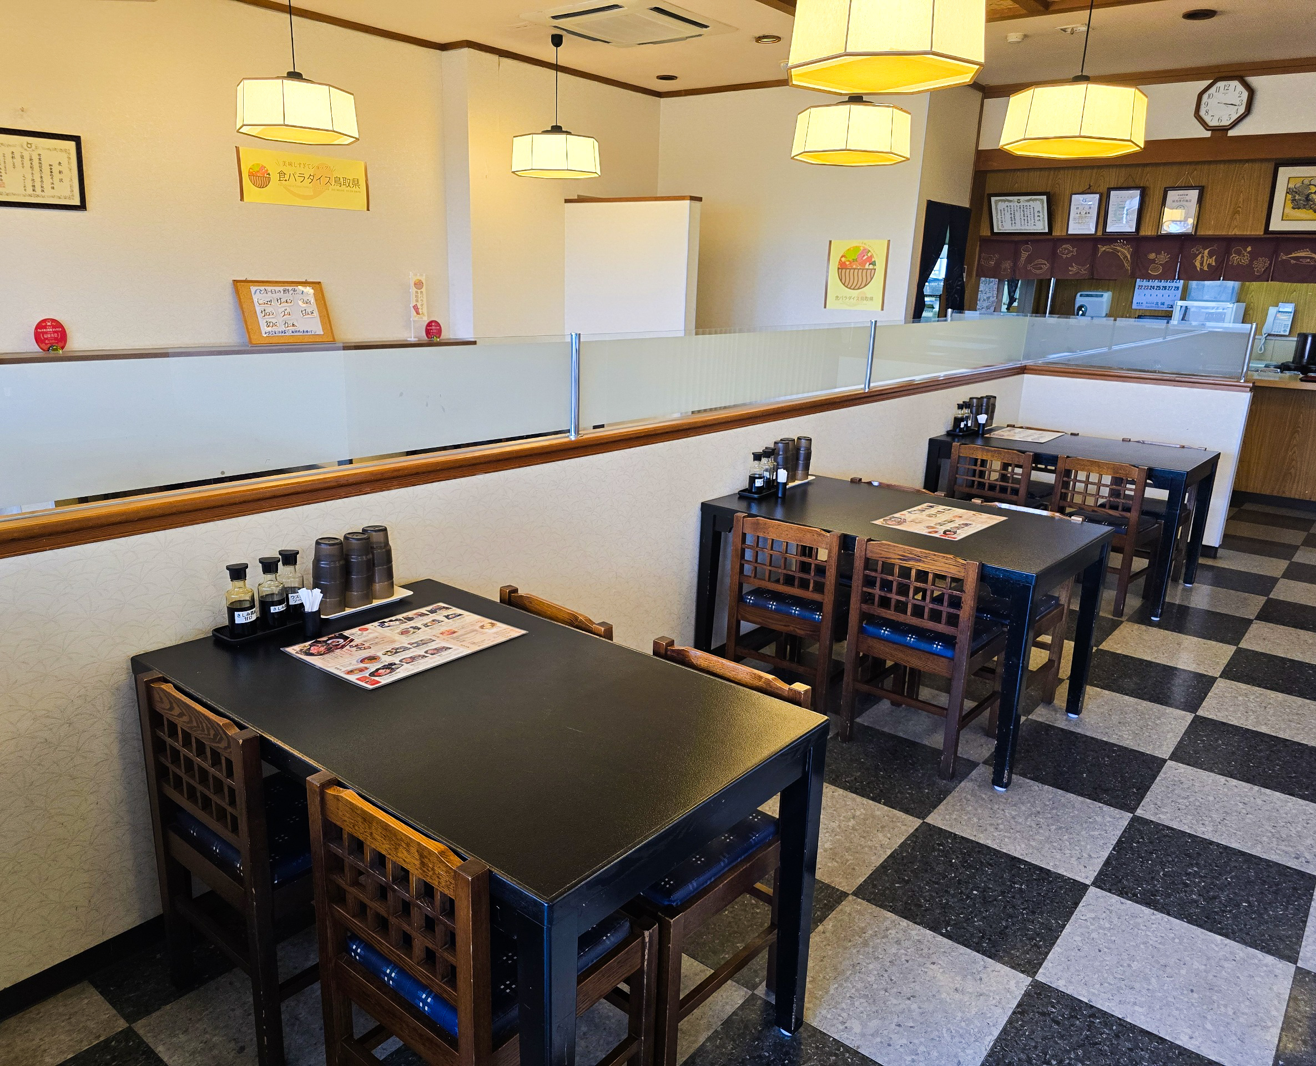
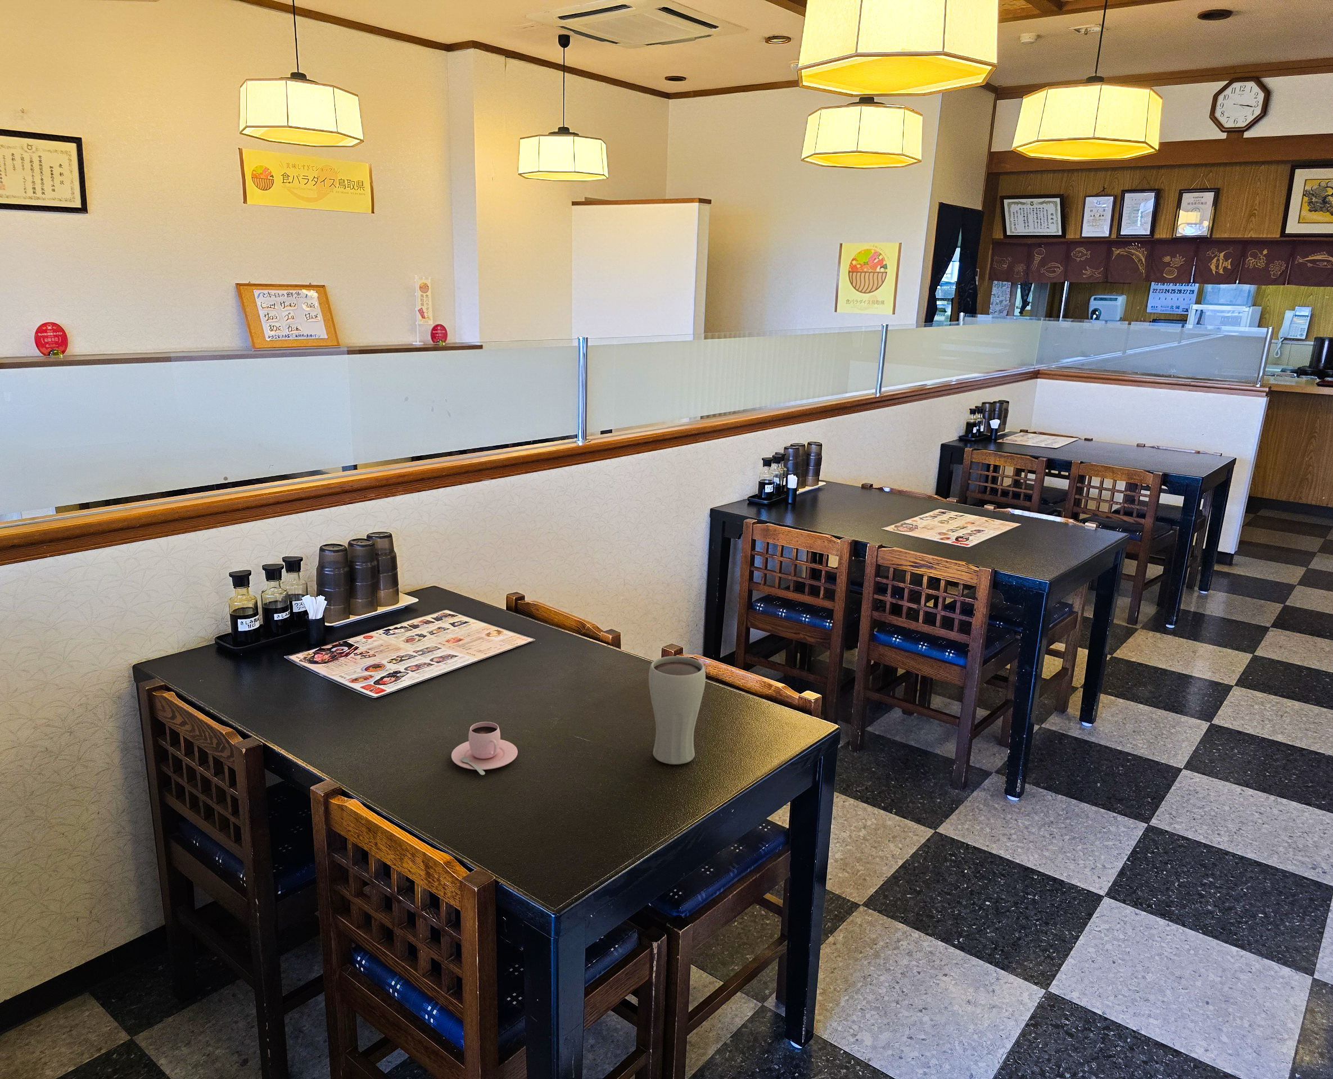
+ teacup [451,721,519,775]
+ drinking glass [648,656,706,765]
